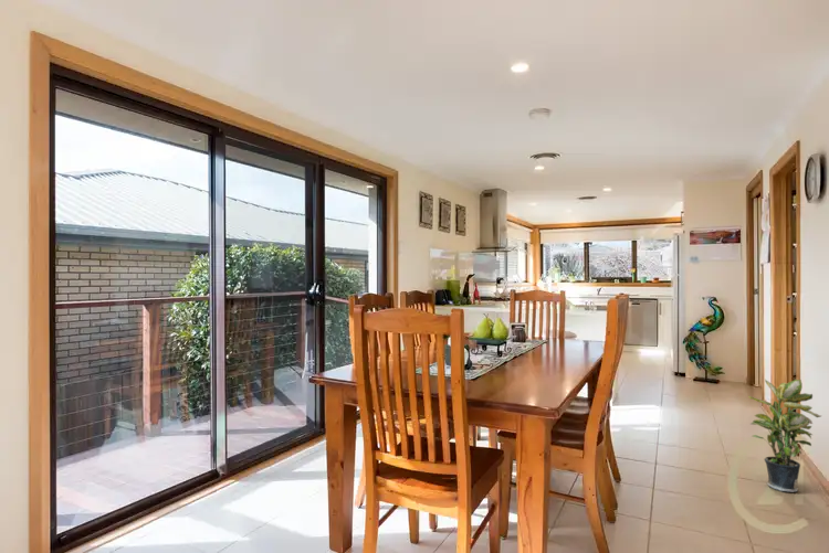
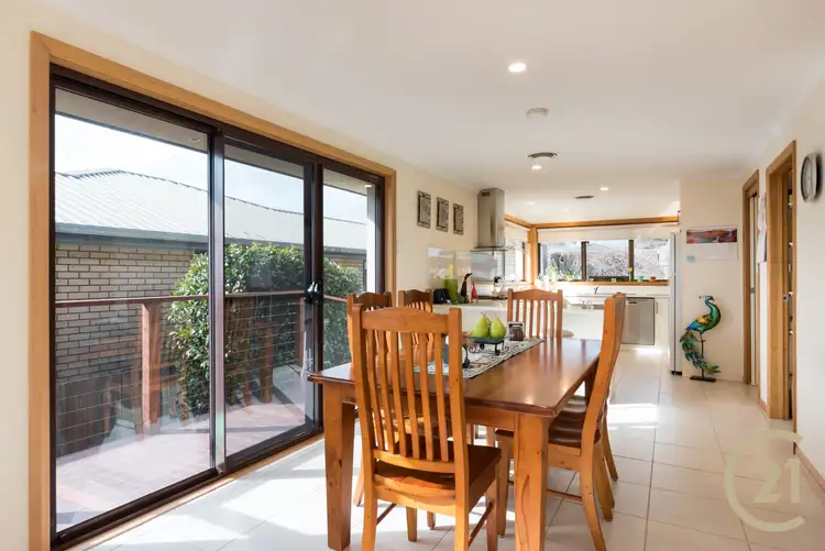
- potted plant [747,379,821,493]
